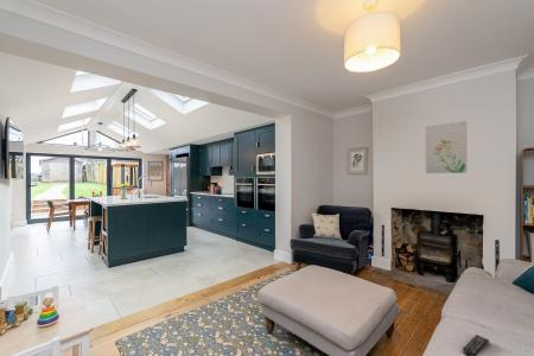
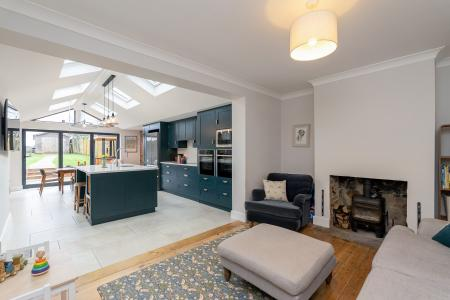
- wall art [425,120,468,174]
- remote control [462,333,490,356]
